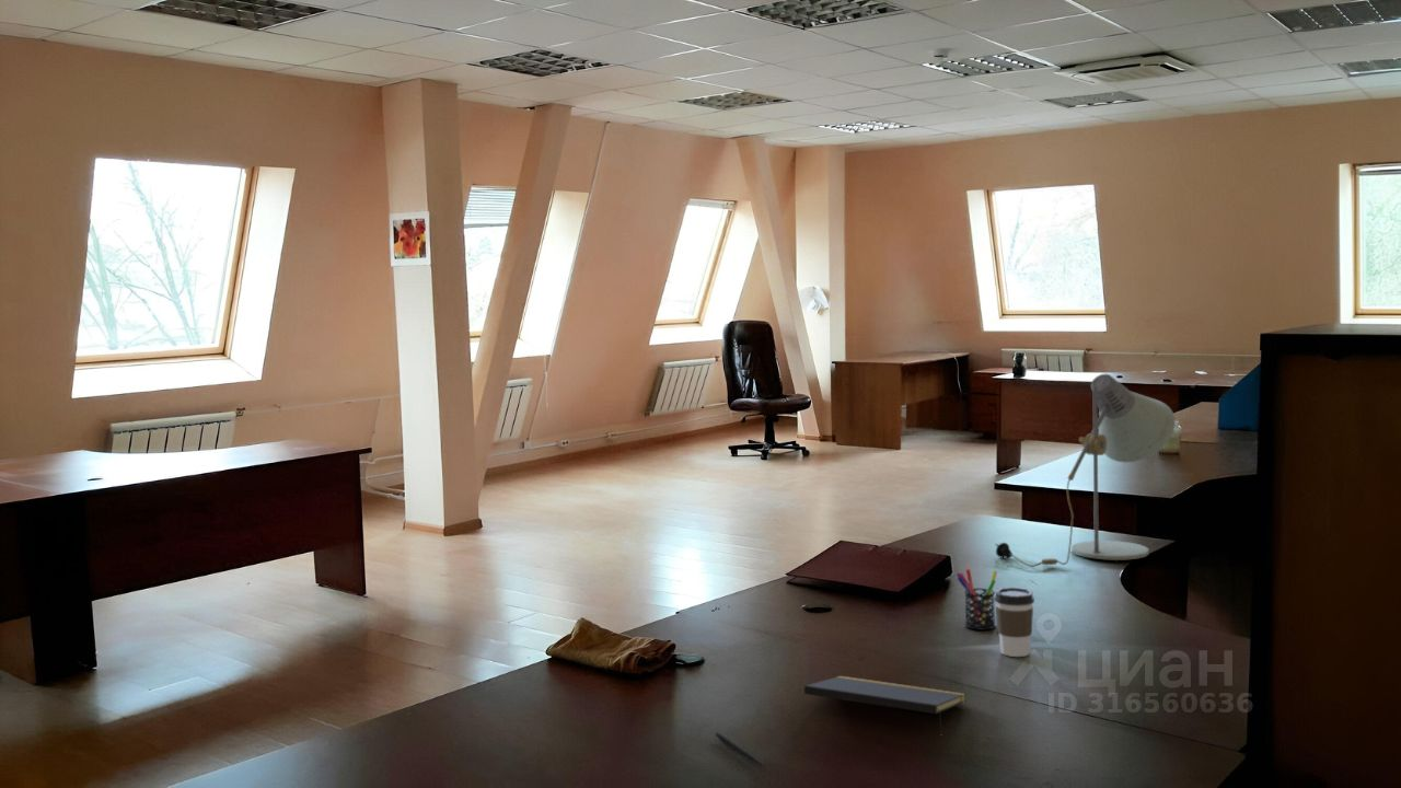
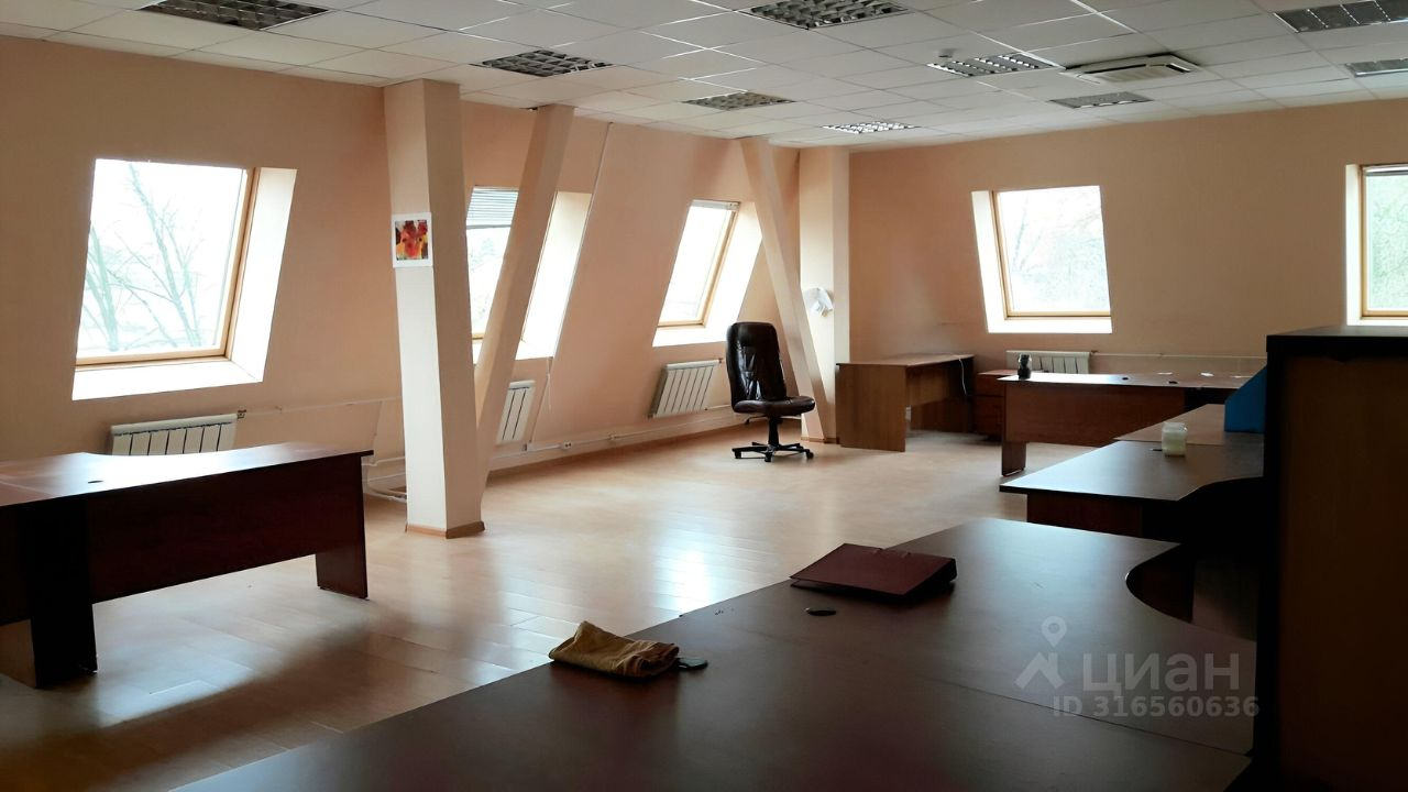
- notepad [803,675,968,733]
- desk lamp [994,373,1177,568]
- coffee cup [994,587,1035,658]
- pen holder [954,568,998,631]
- pen [715,731,767,769]
